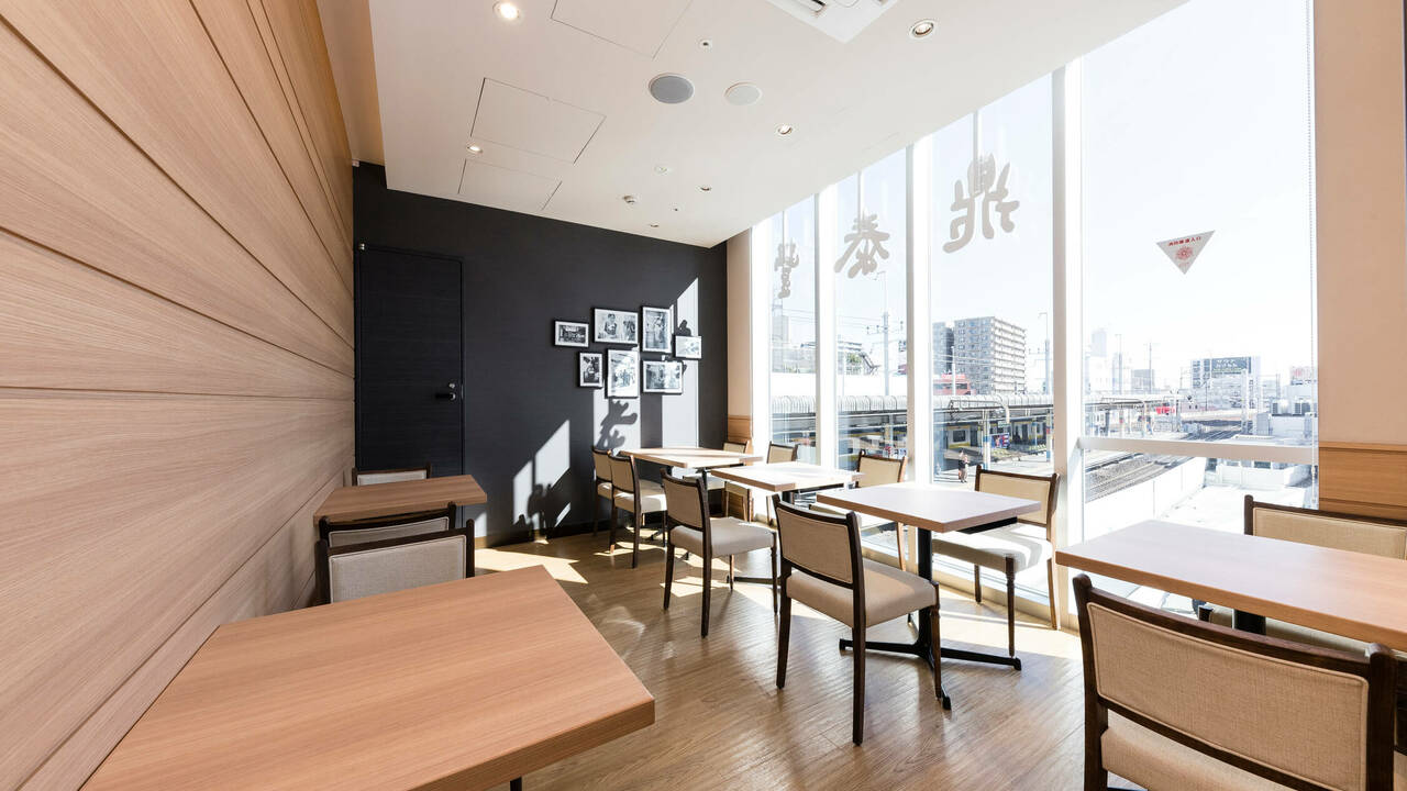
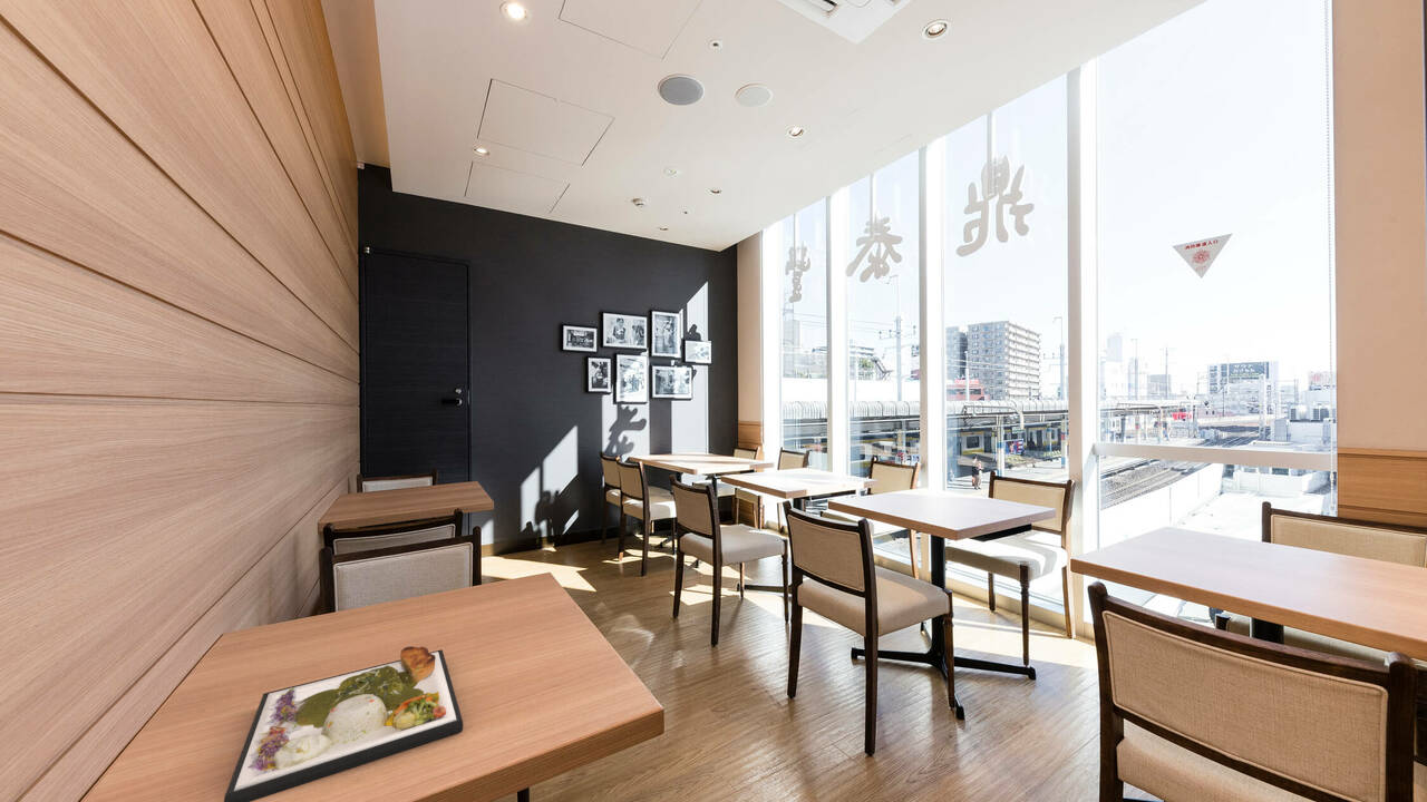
+ dinner plate [223,645,464,802]
